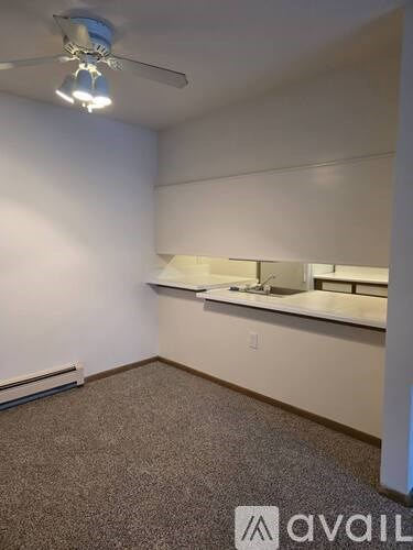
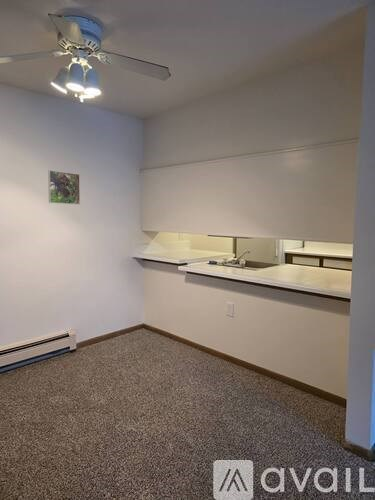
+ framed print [47,169,81,206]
